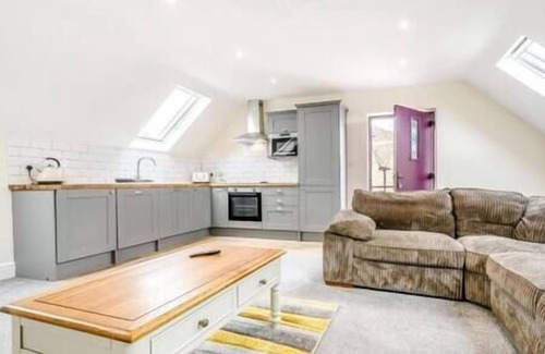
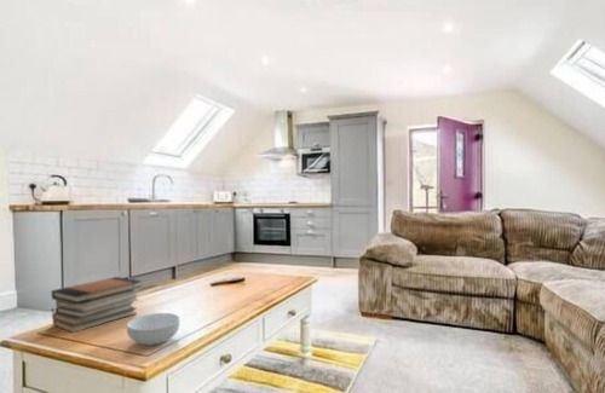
+ book stack [51,276,143,334]
+ cereal bowl [126,312,180,347]
